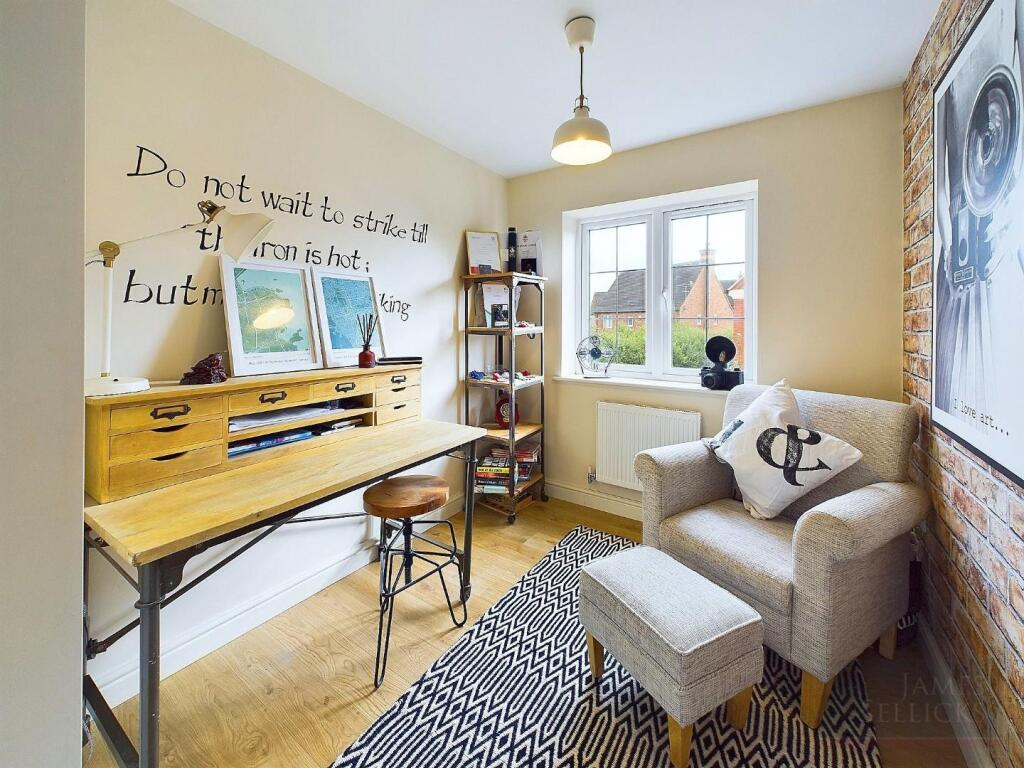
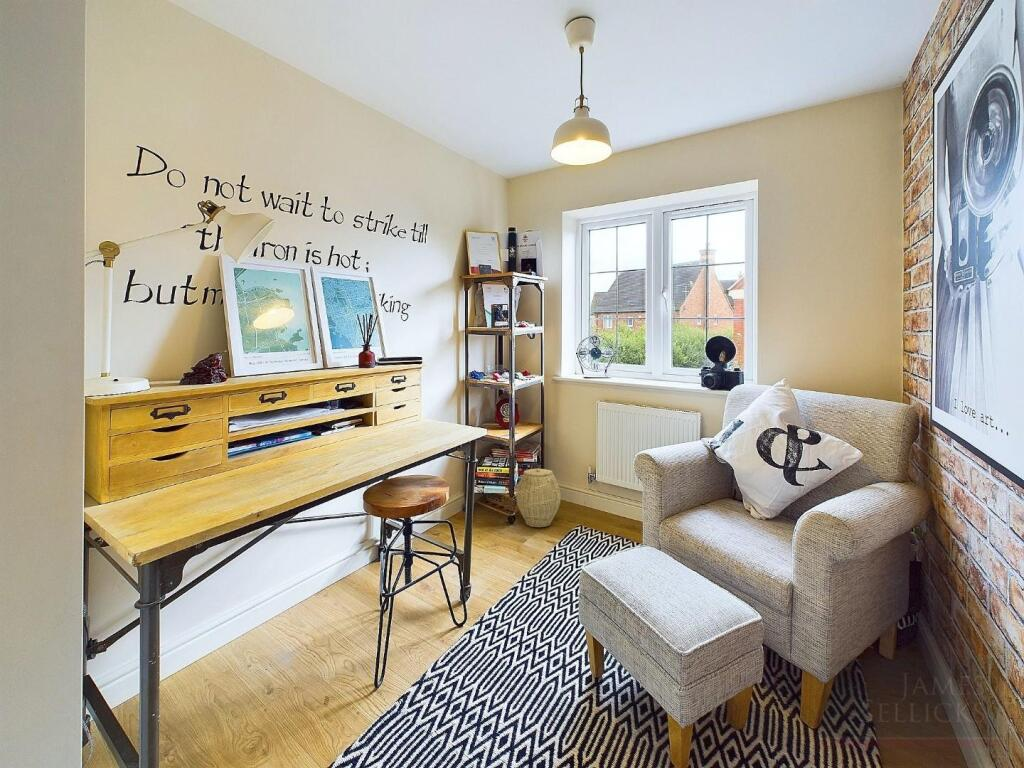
+ woven basket [515,468,562,528]
